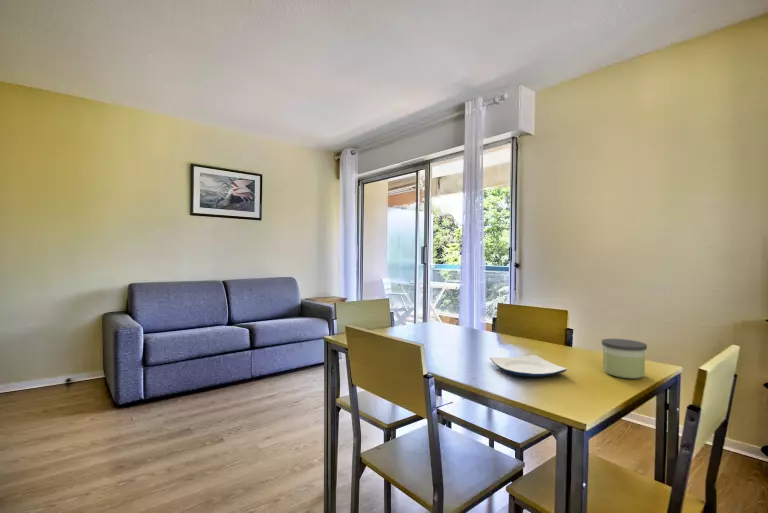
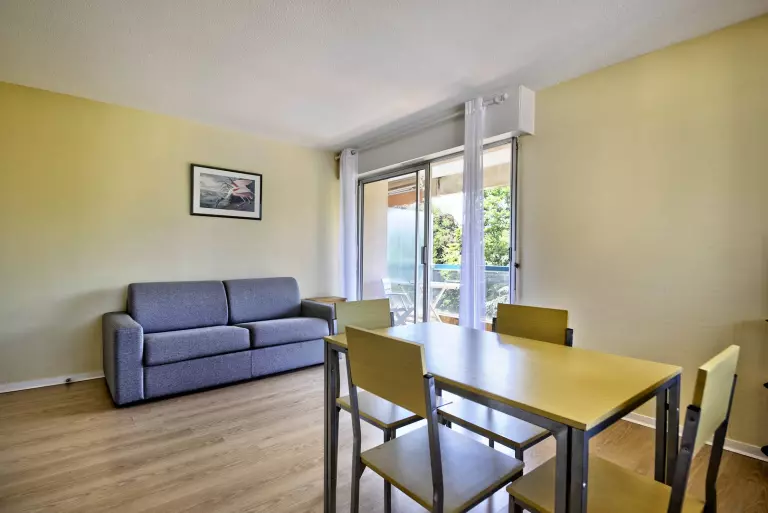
- candle [601,338,648,380]
- plate [489,354,568,378]
